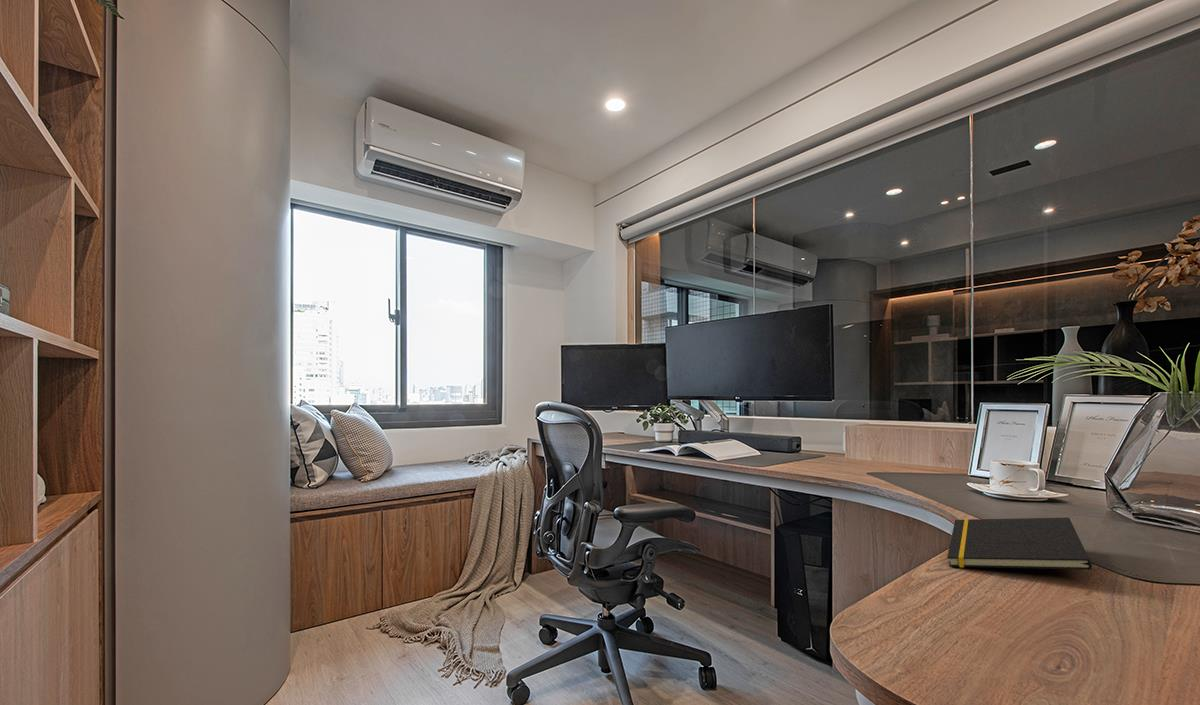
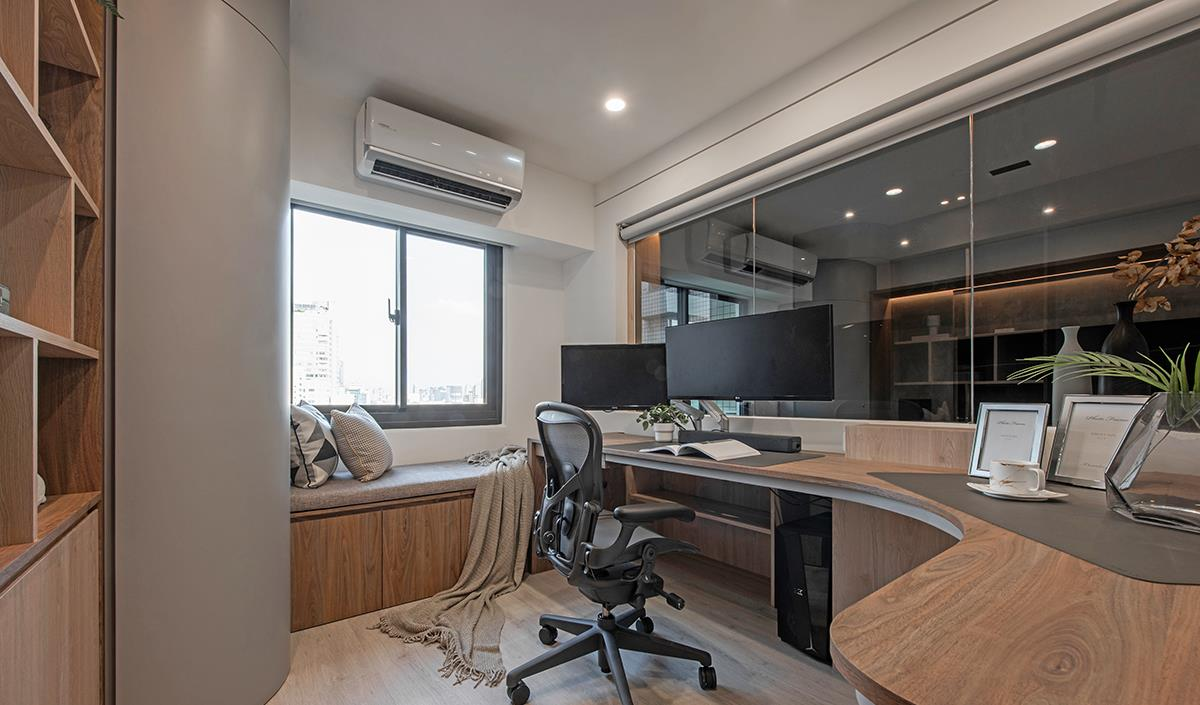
- notepad [946,517,1093,571]
